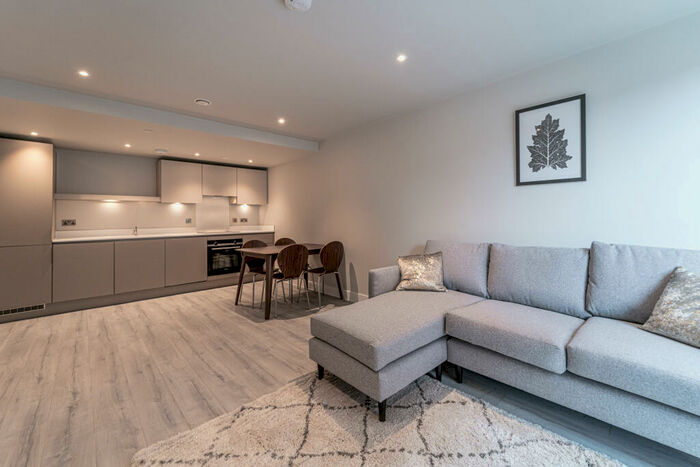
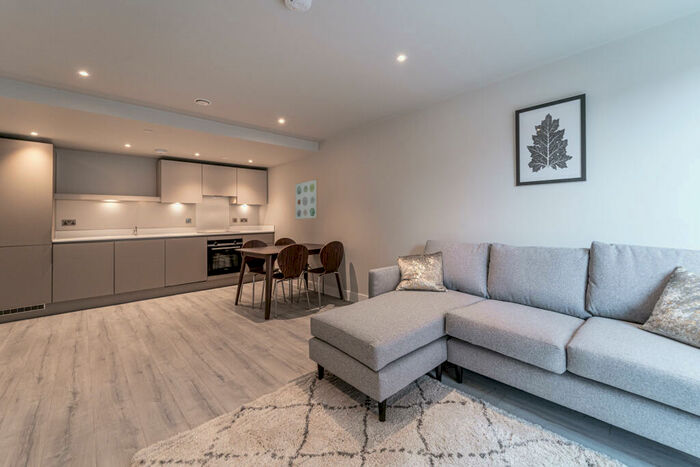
+ wall art [294,178,318,221]
